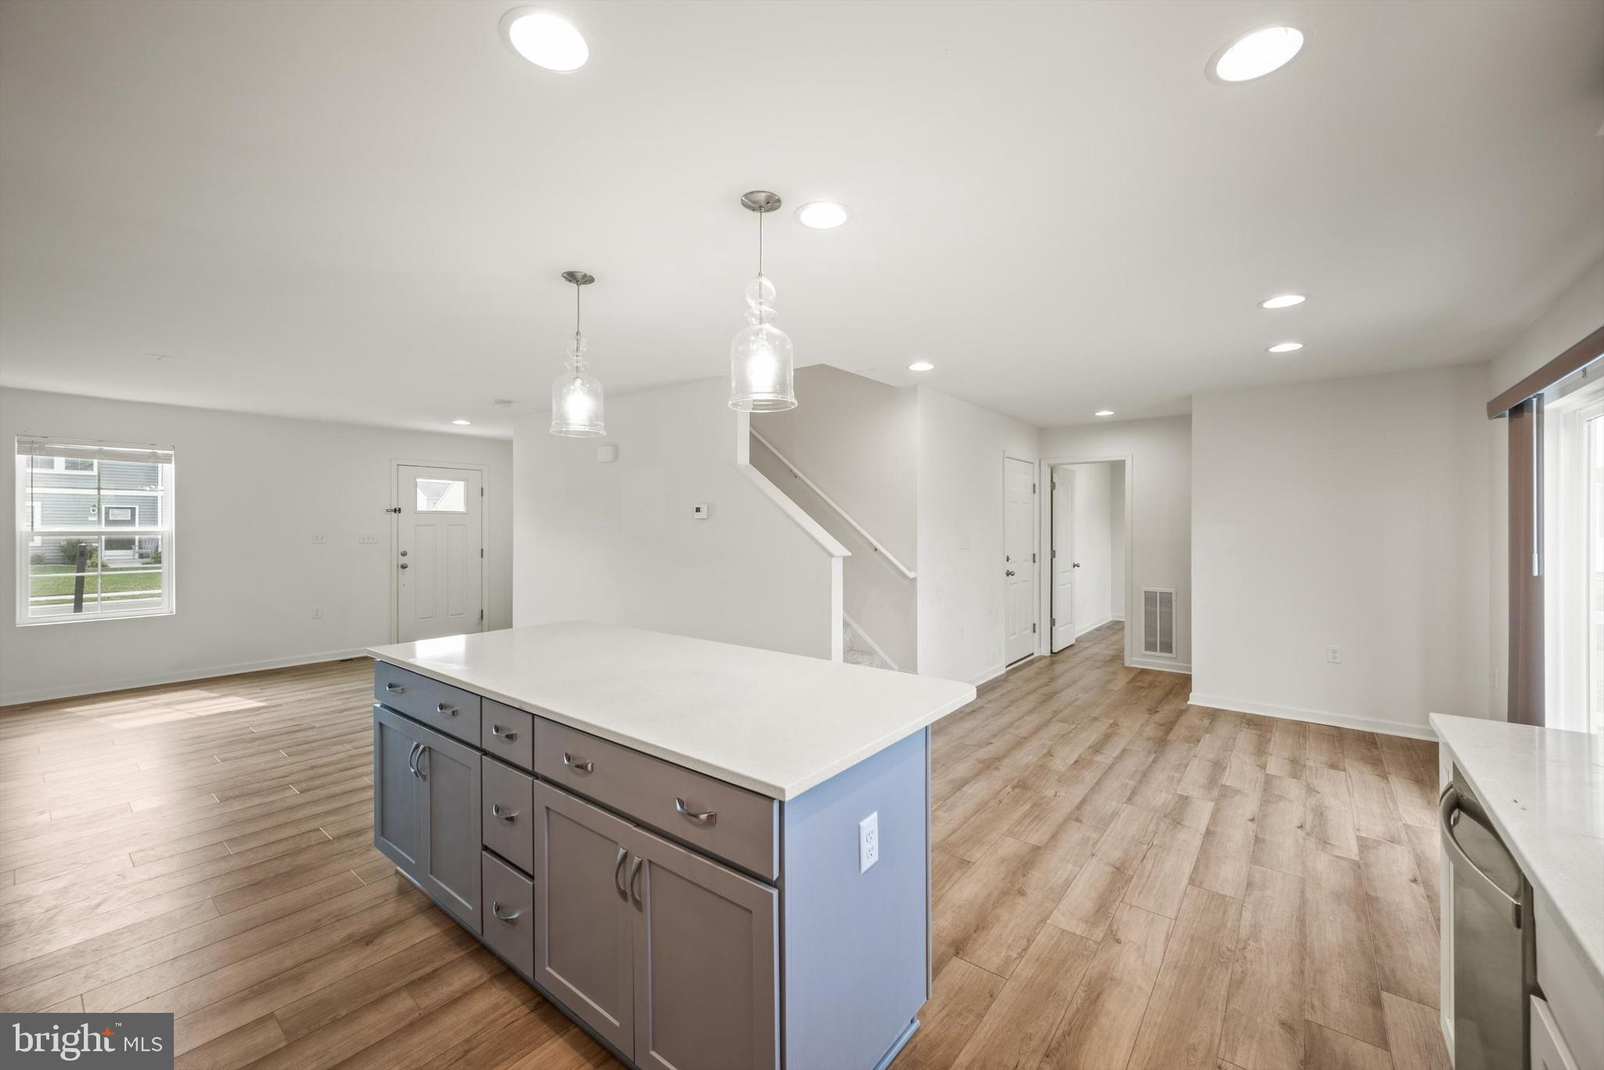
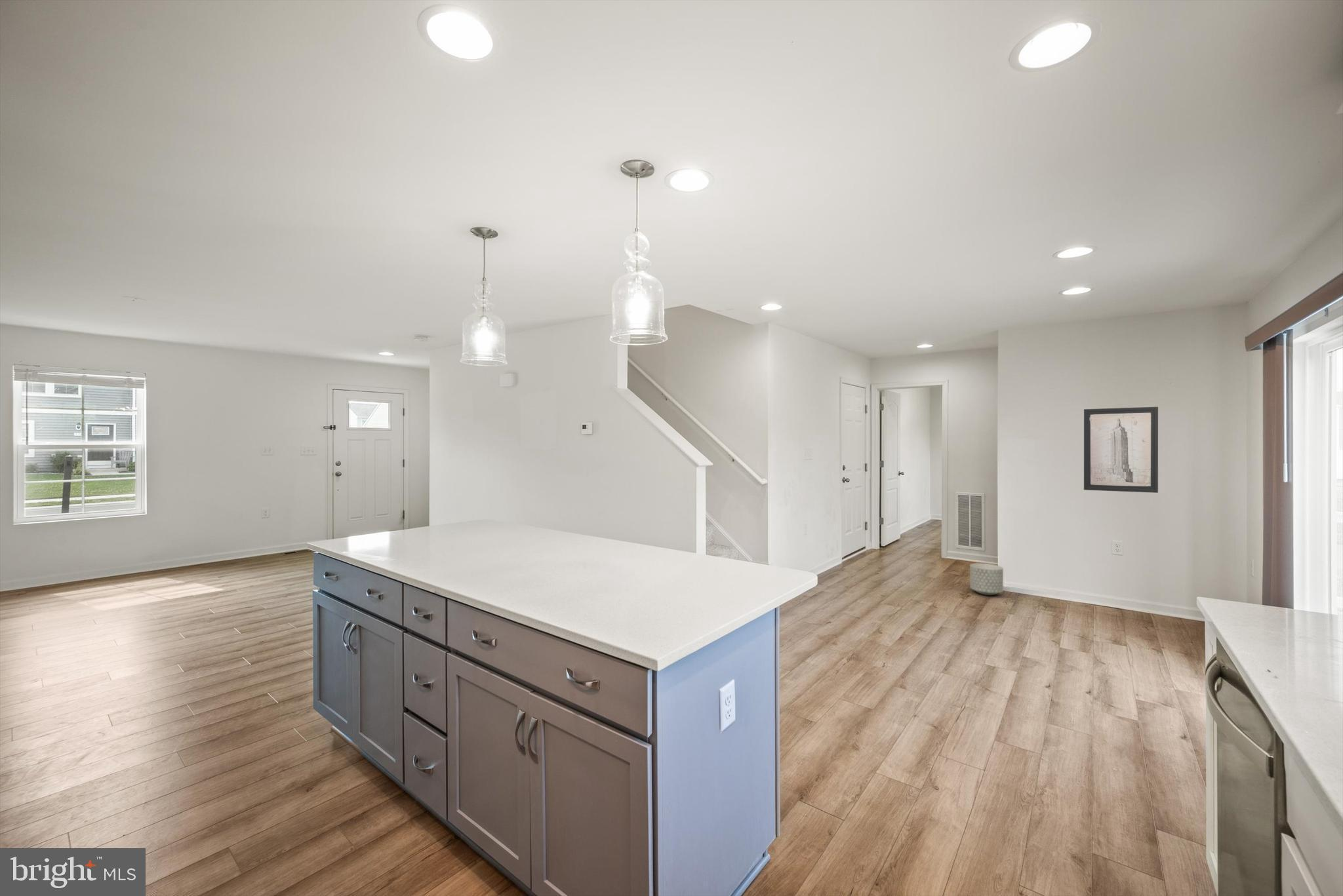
+ planter [969,562,1004,596]
+ wall art [1083,406,1159,494]
